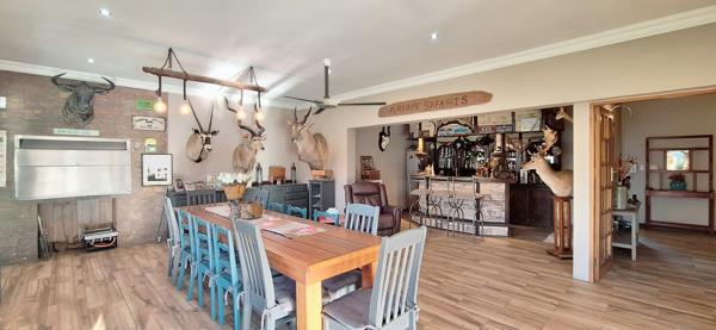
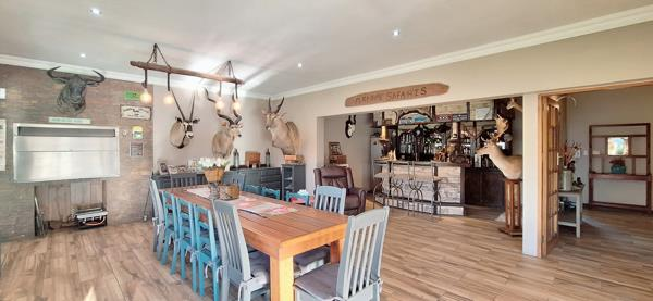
- wall art [140,152,174,188]
- ceiling fan [284,57,388,116]
